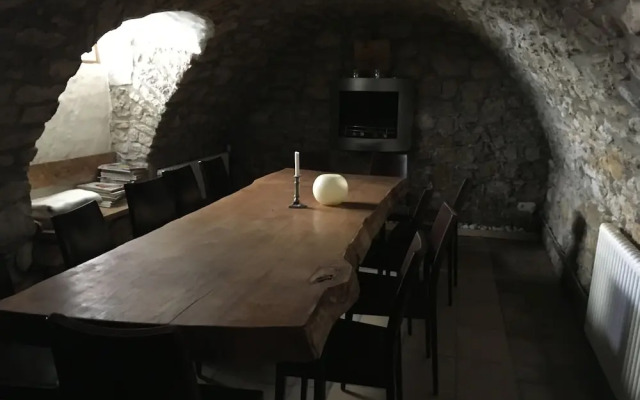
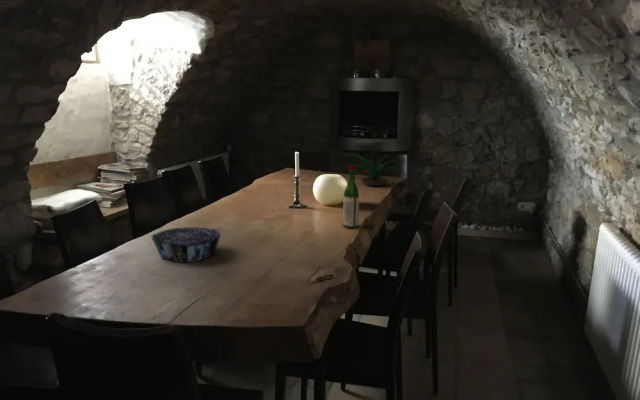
+ plant [345,153,409,187]
+ decorative bowl [150,226,223,263]
+ wine bottle [342,164,360,229]
